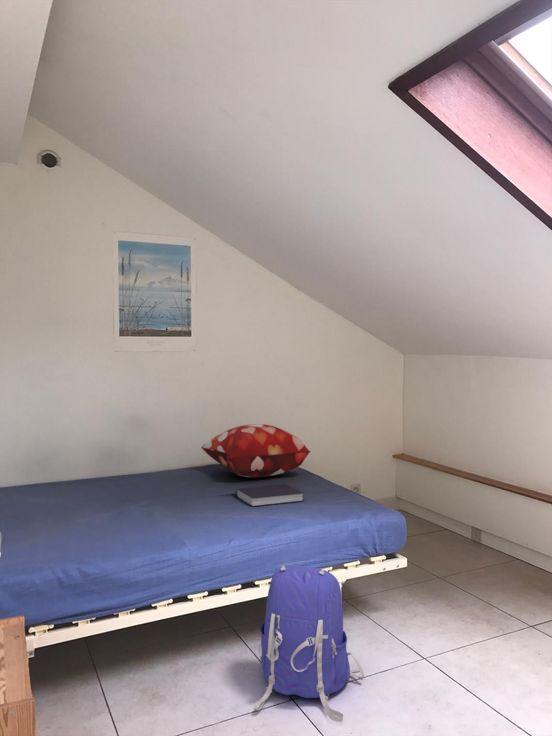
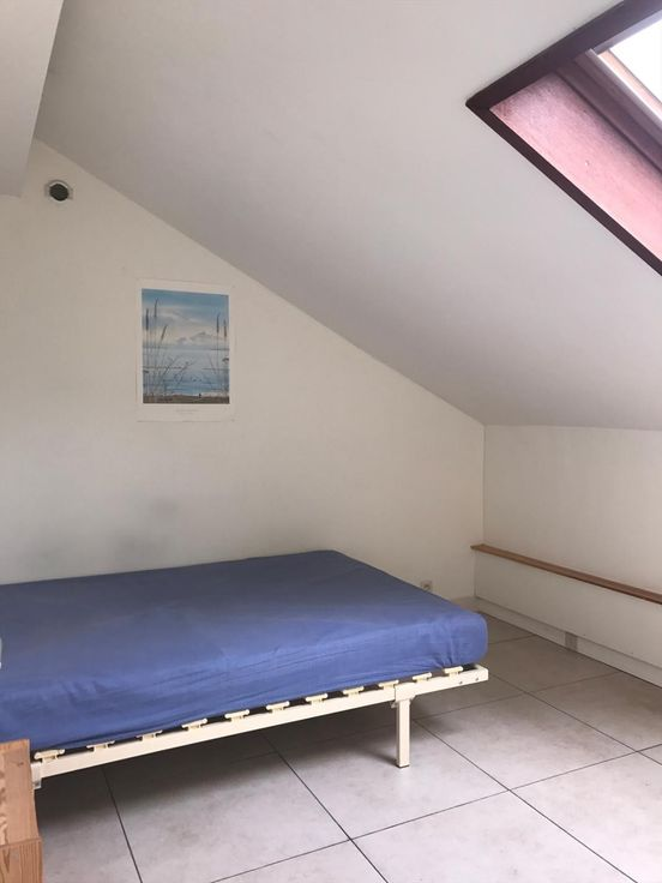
- decorative pillow [201,423,311,478]
- backpack [253,565,365,723]
- book [235,483,305,508]
